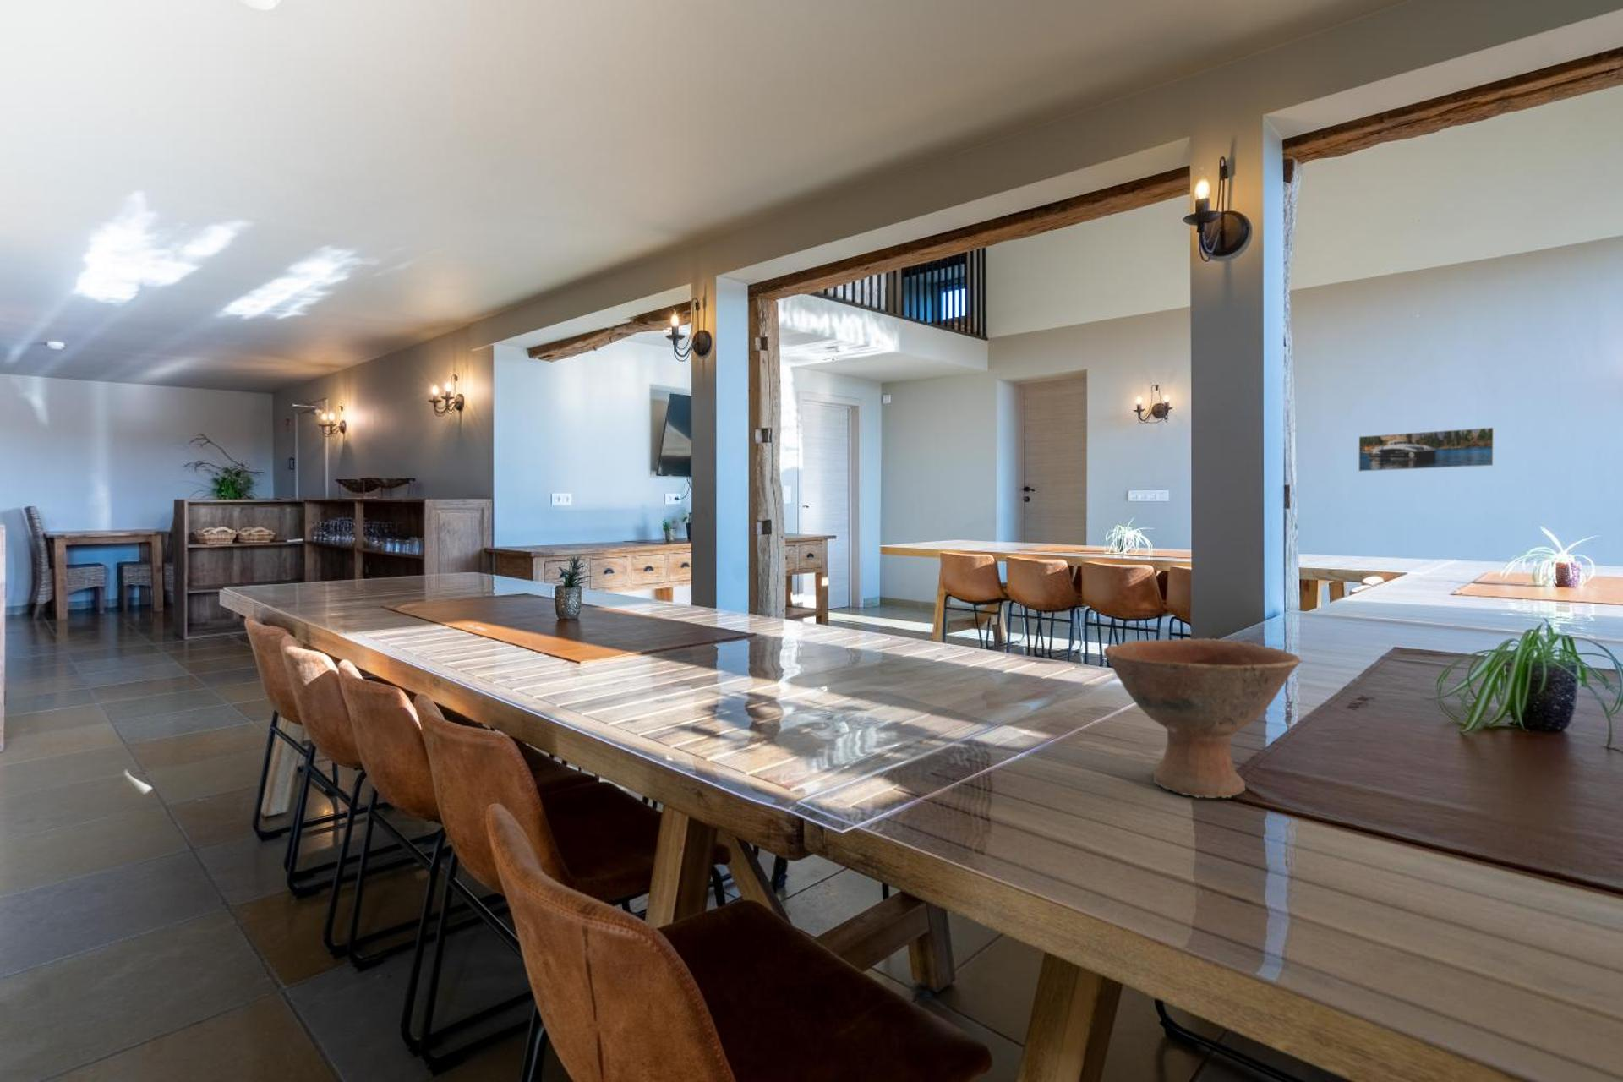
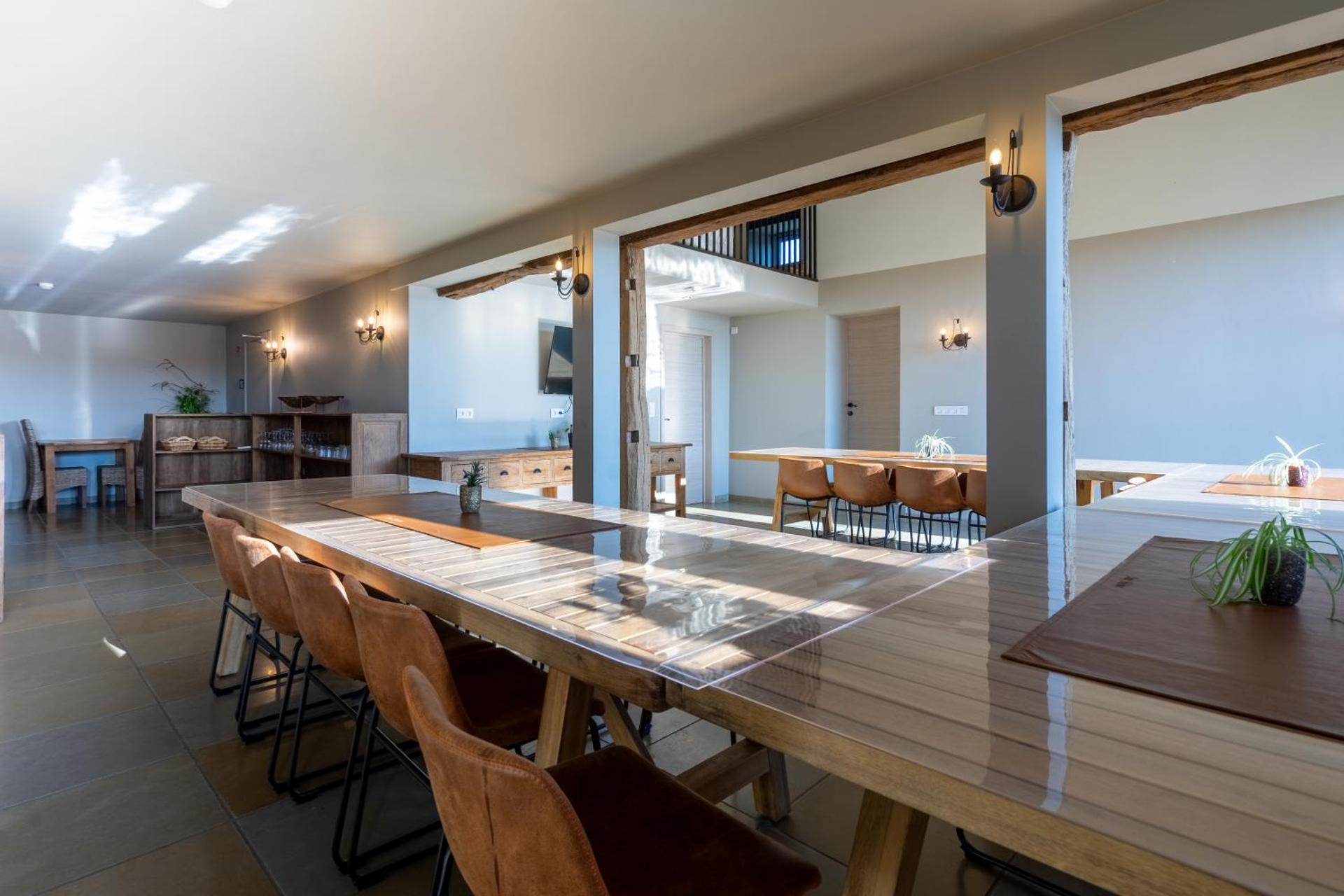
- bowl [1103,636,1303,798]
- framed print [1357,426,1495,472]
